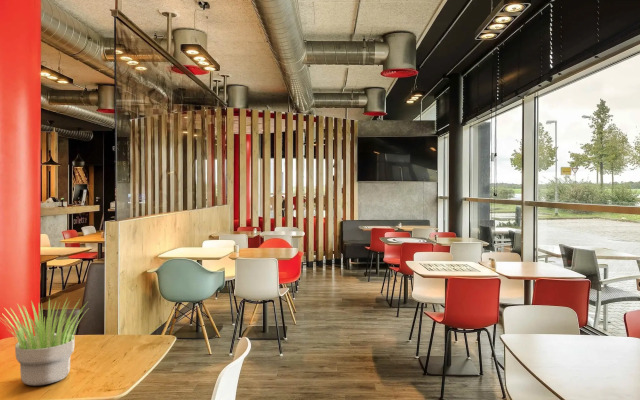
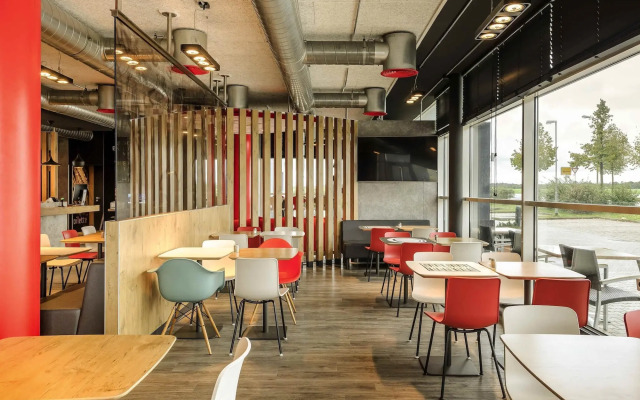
- potted plant [1,297,88,387]
